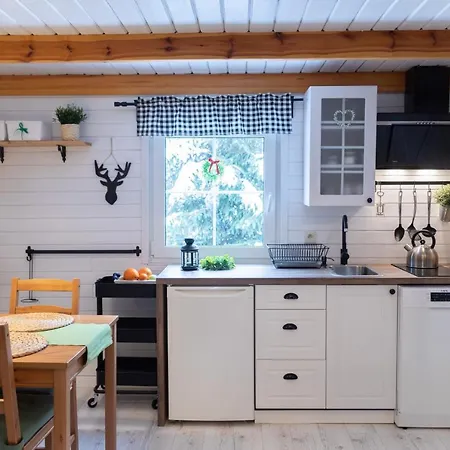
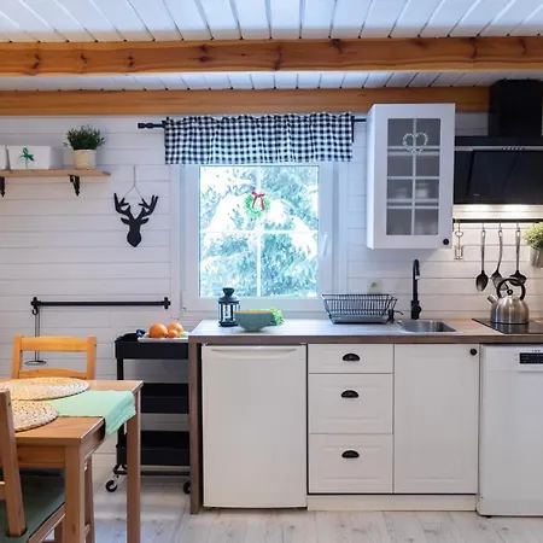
+ cereal bowl [233,309,273,333]
